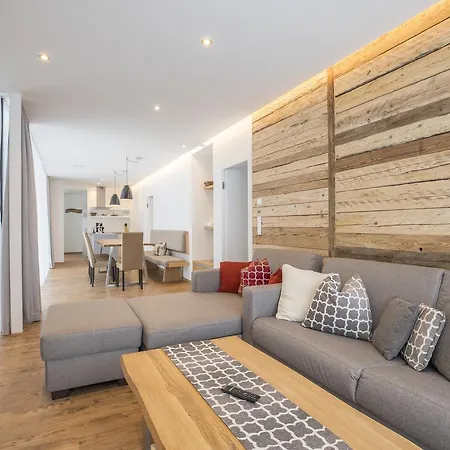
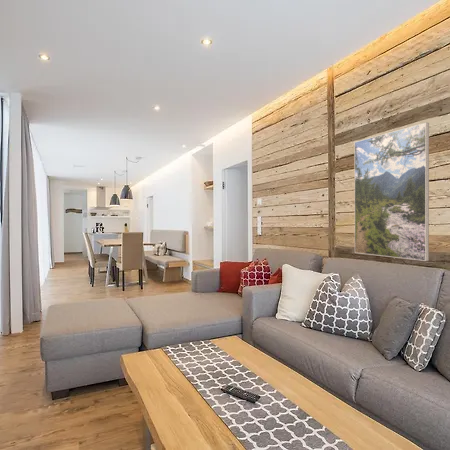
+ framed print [353,121,430,262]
